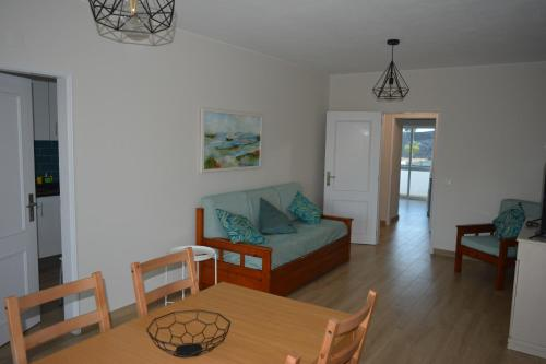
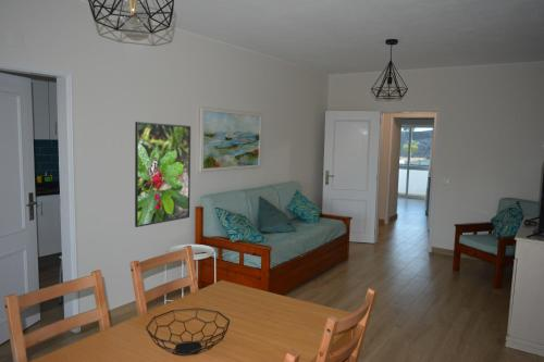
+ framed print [134,121,191,228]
